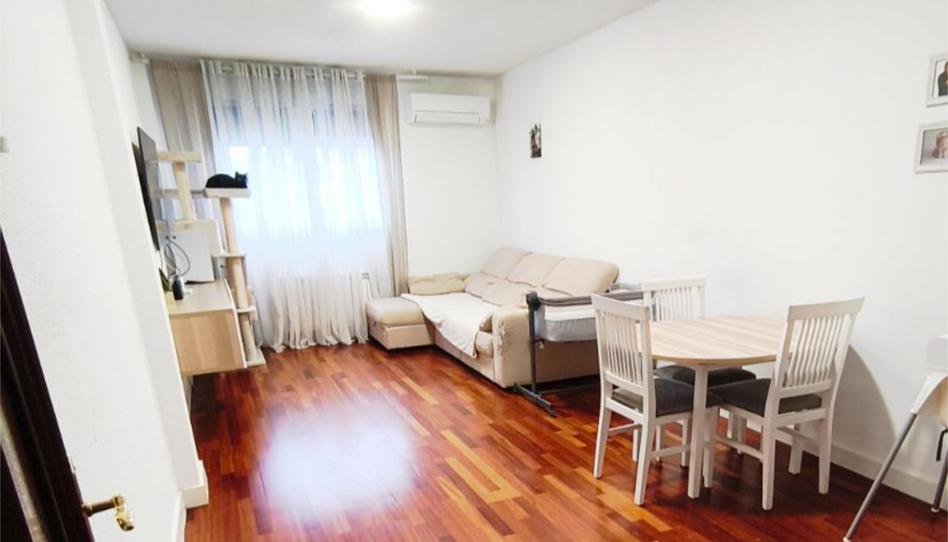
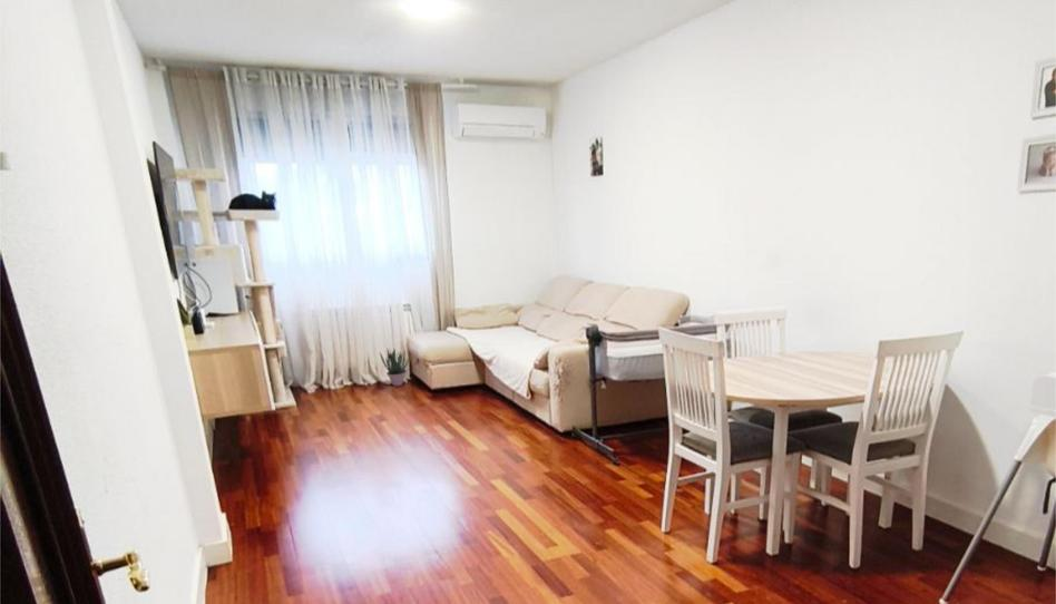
+ potted plant [379,347,410,388]
